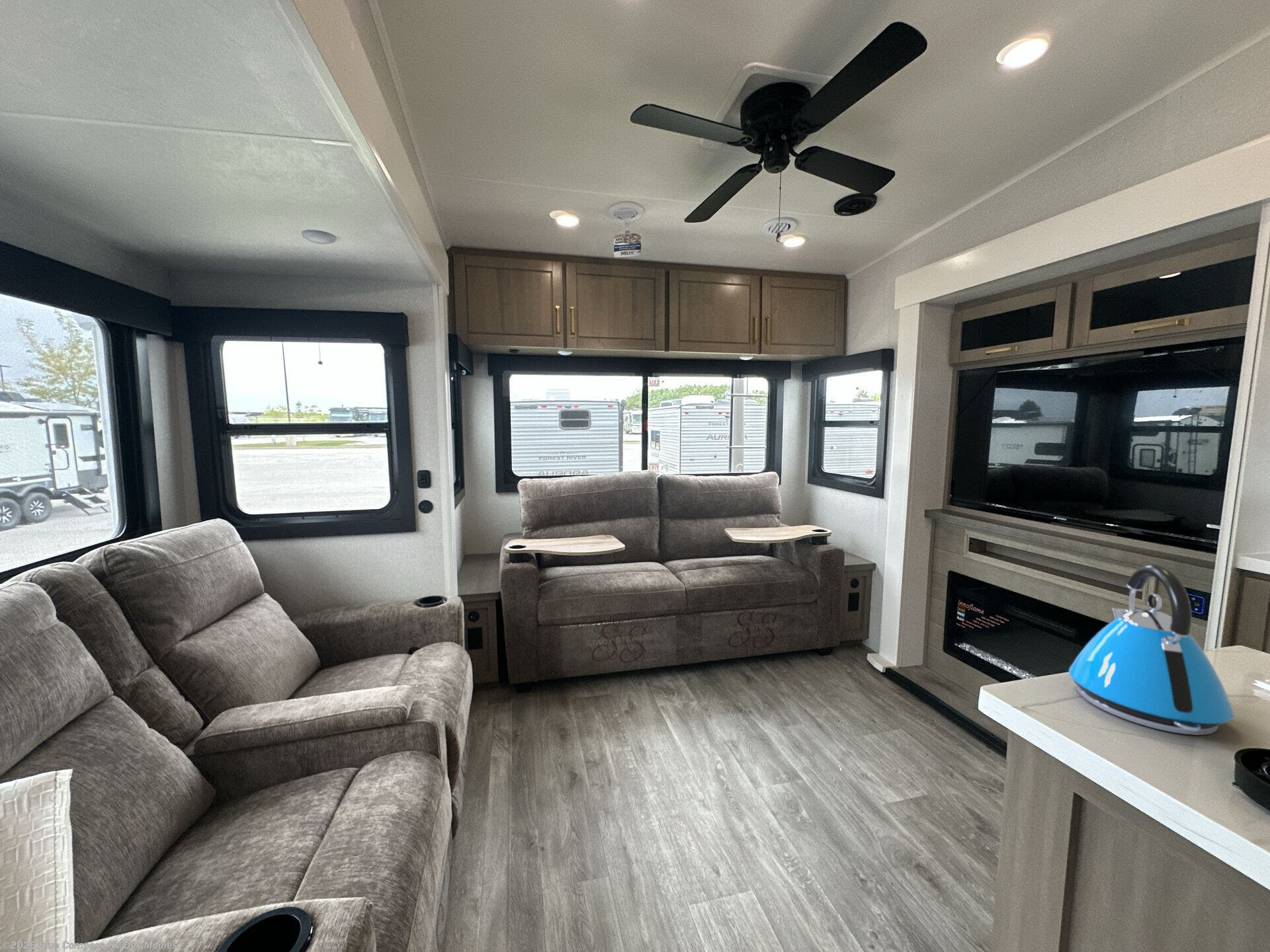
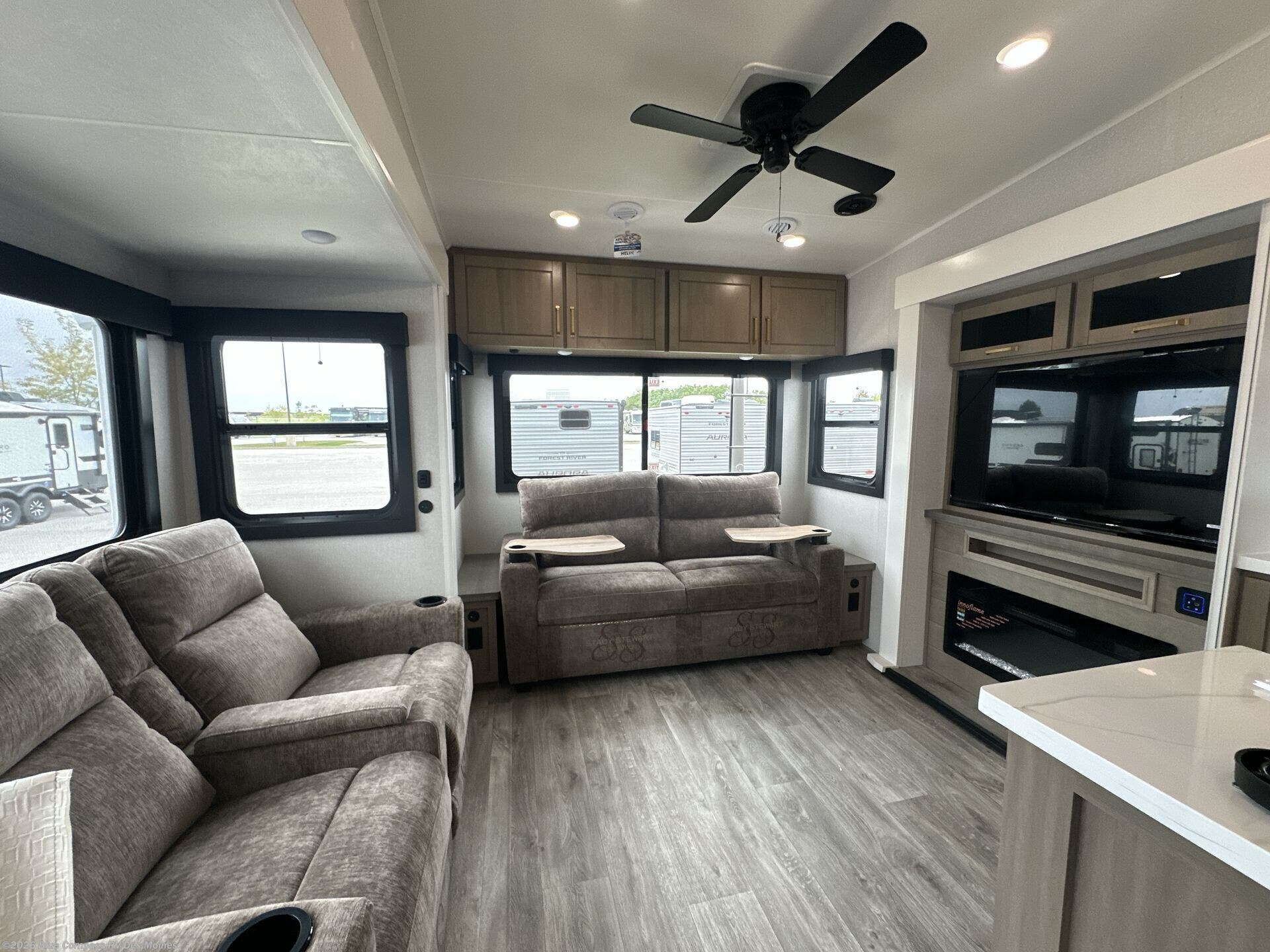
- kettle [1068,564,1234,736]
